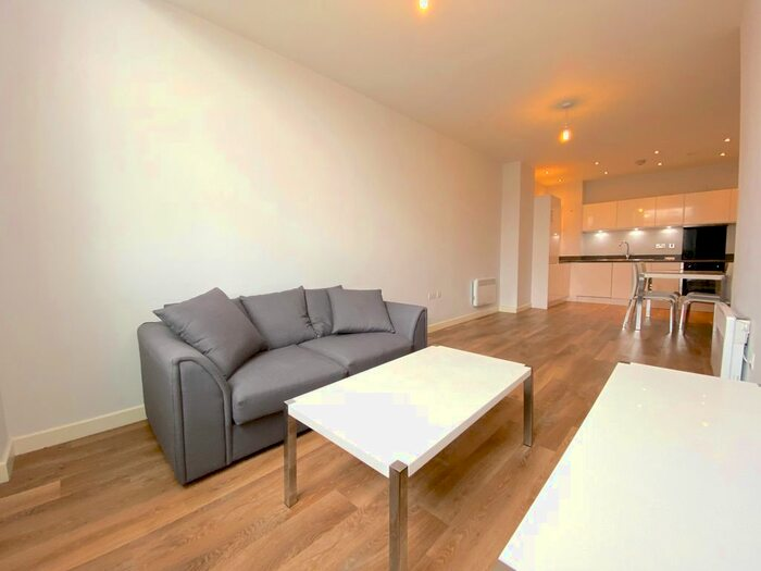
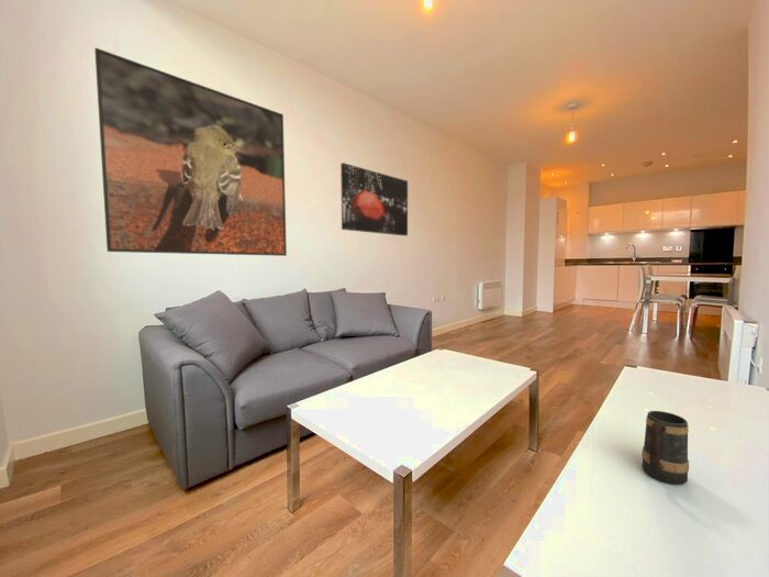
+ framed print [93,47,288,257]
+ wall art [339,162,409,237]
+ mug [640,410,690,486]
